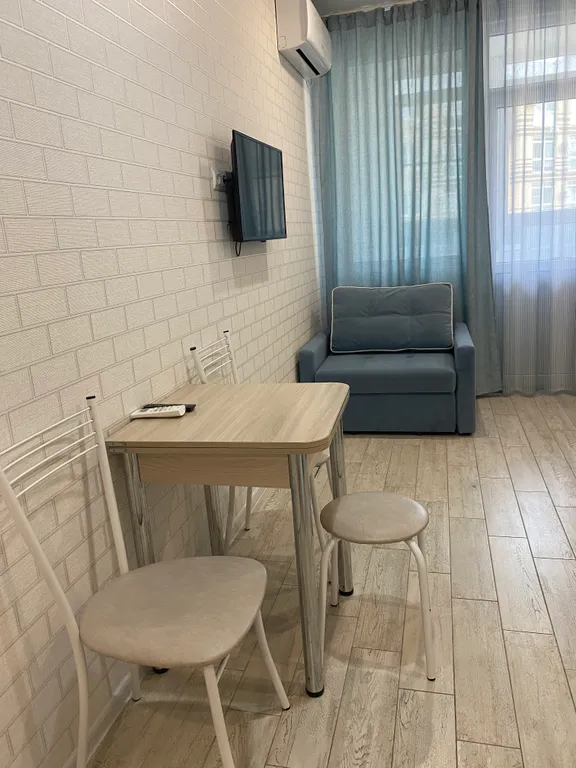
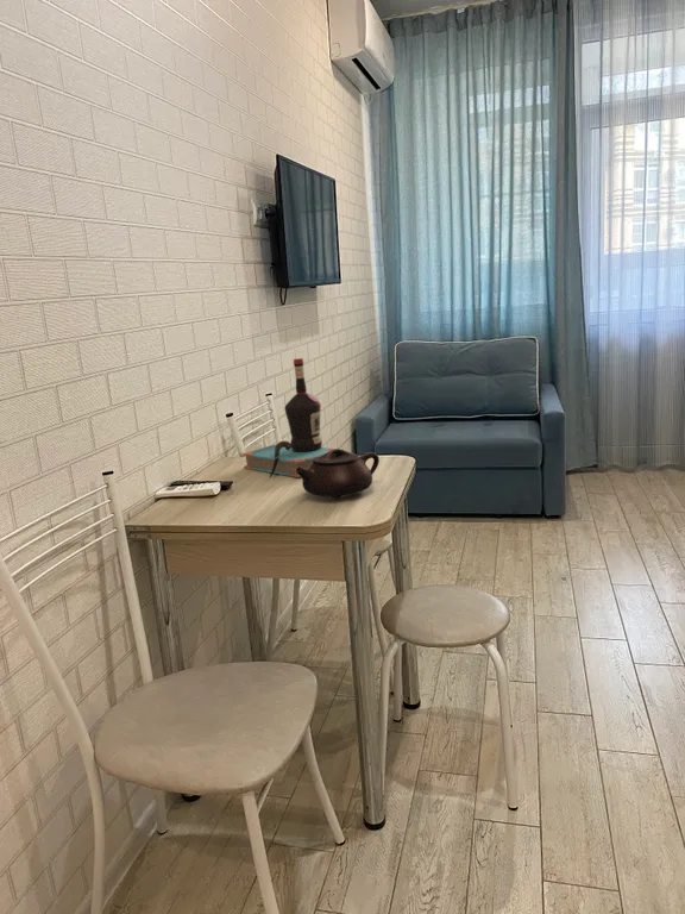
+ teapot [296,447,381,500]
+ bottle [241,357,335,478]
